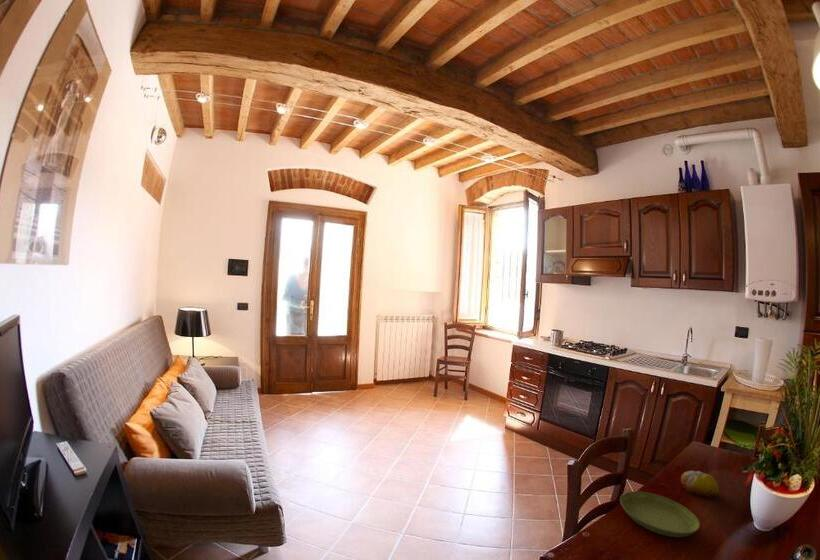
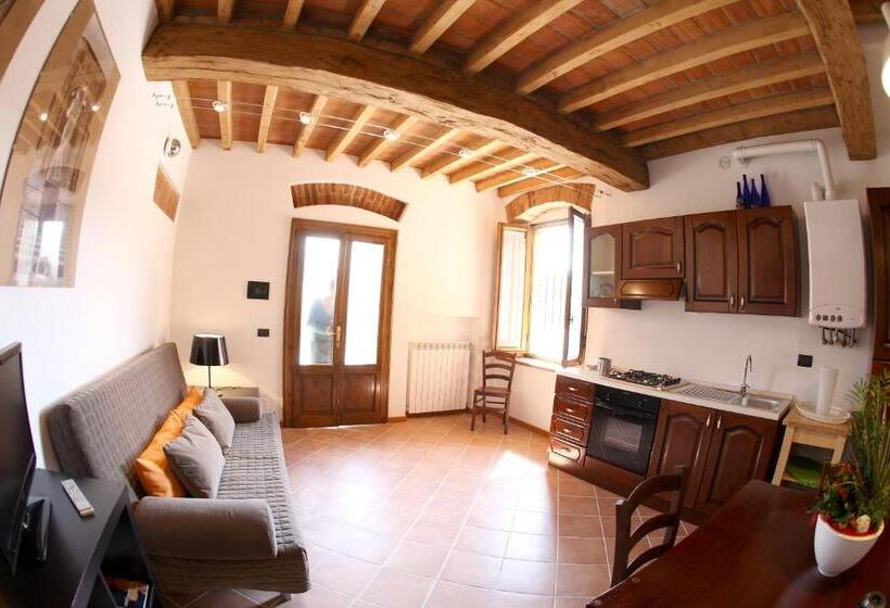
- fruit [680,470,720,499]
- saucer [619,490,701,538]
